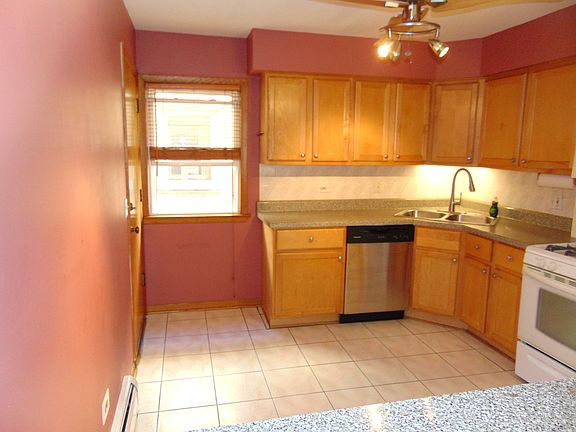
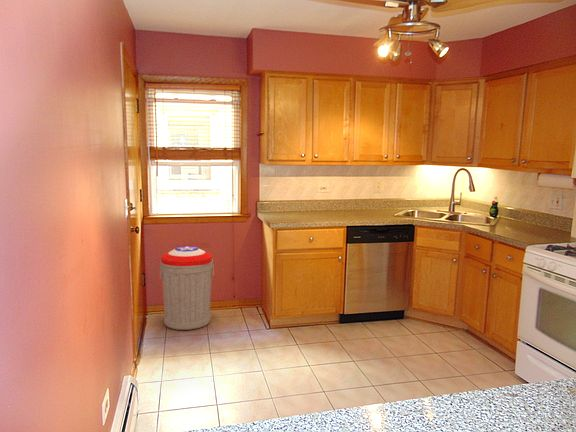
+ trash can [158,246,215,331]
